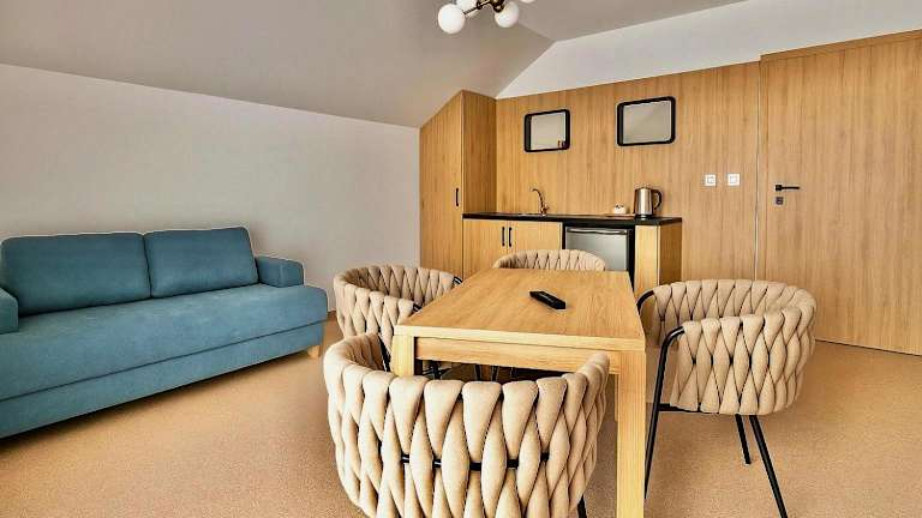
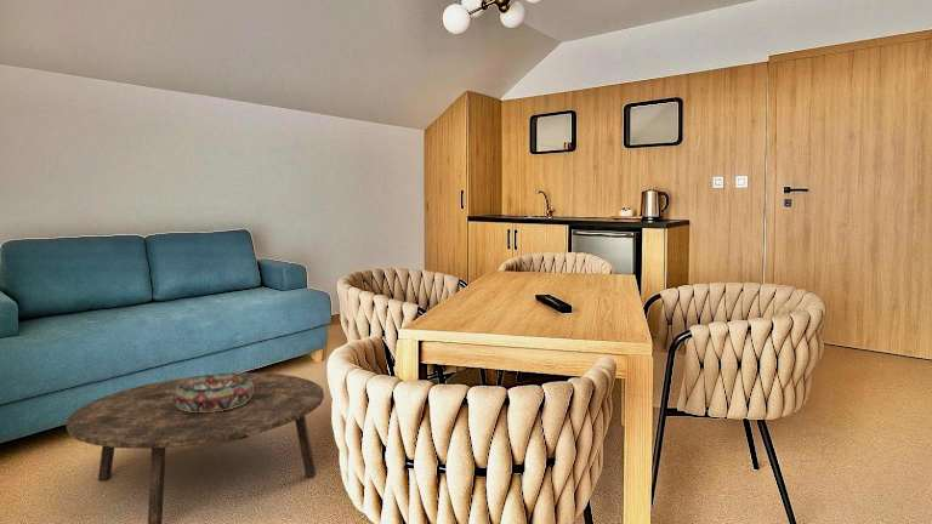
+ coffee table [66,371,325,524]
+ decorative bowl [174,372,254,412]
